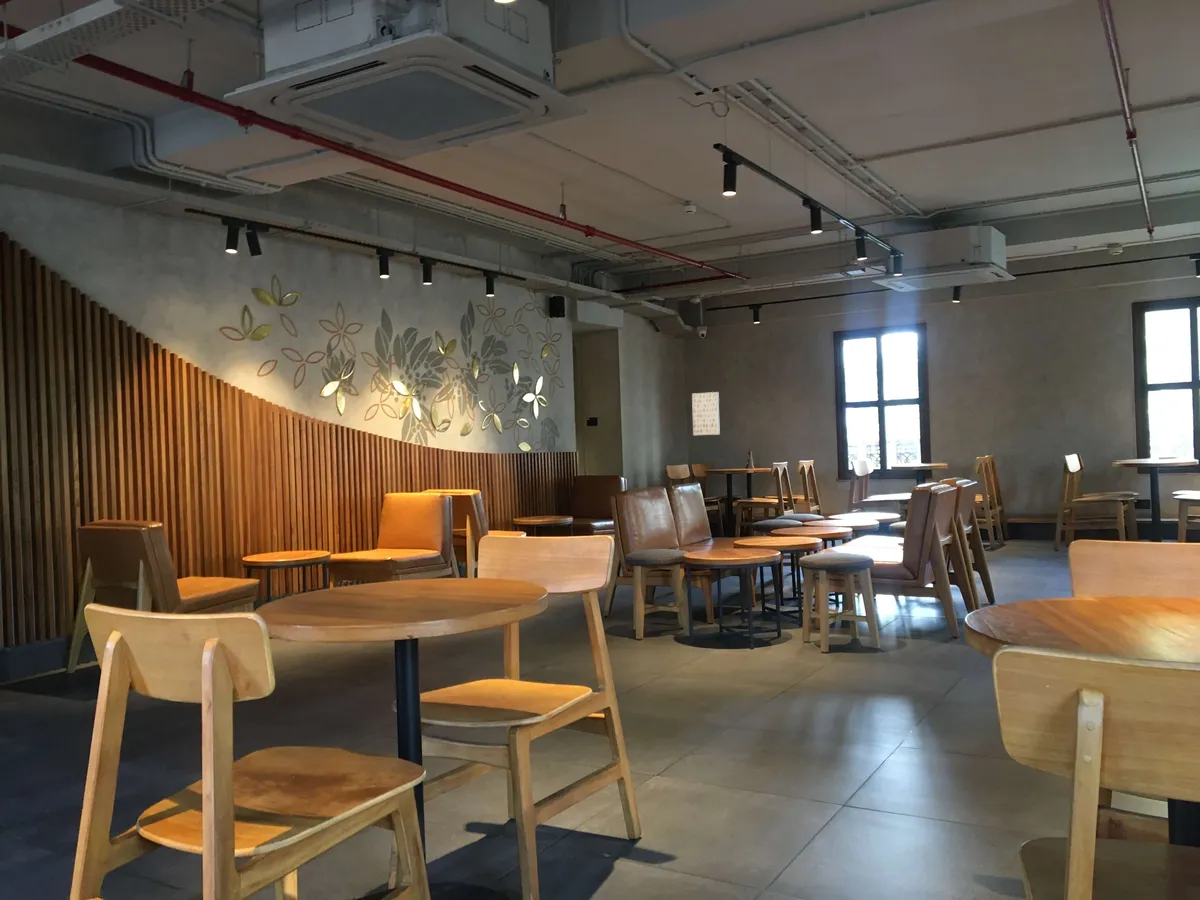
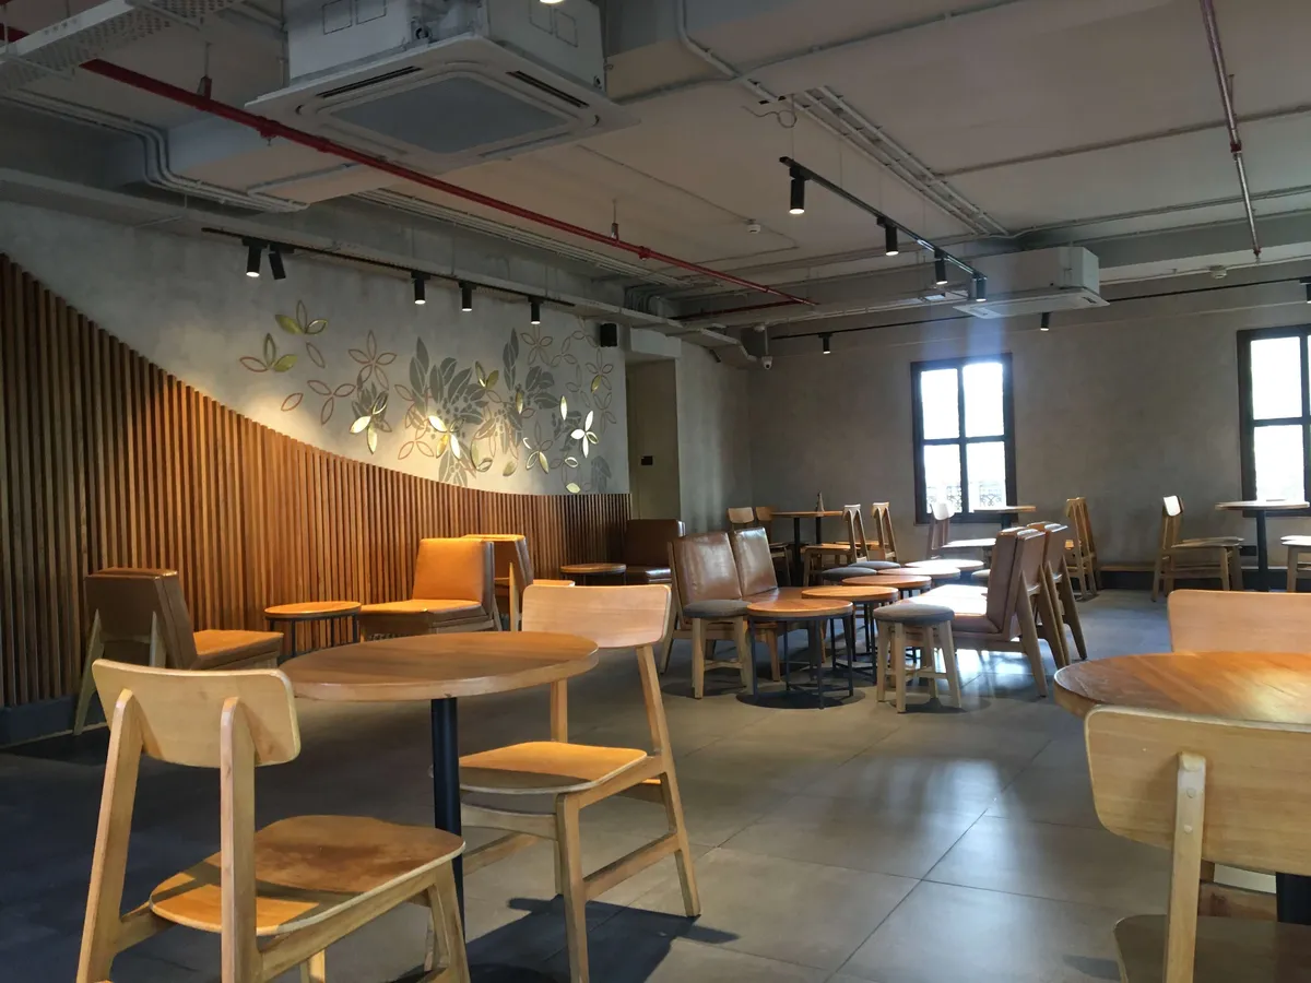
- wall art [691,391,721,436]
